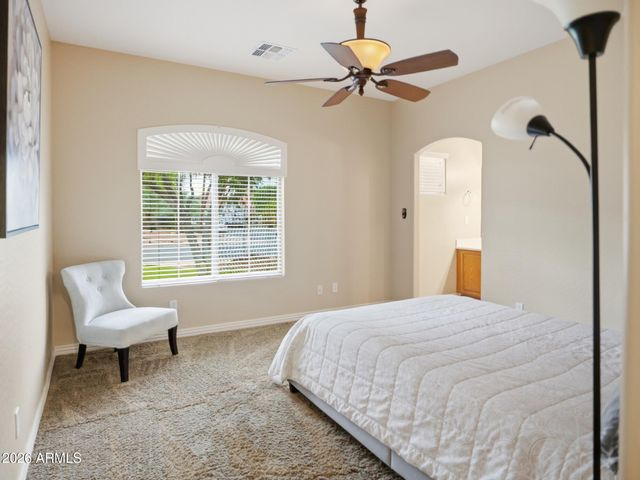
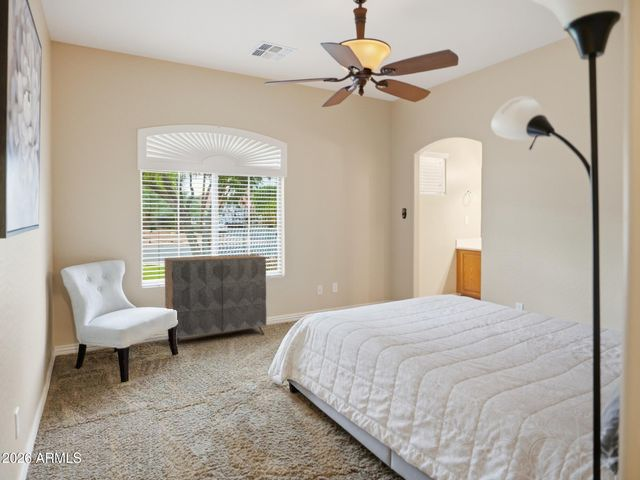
+ dresser [164,254,267,344]
